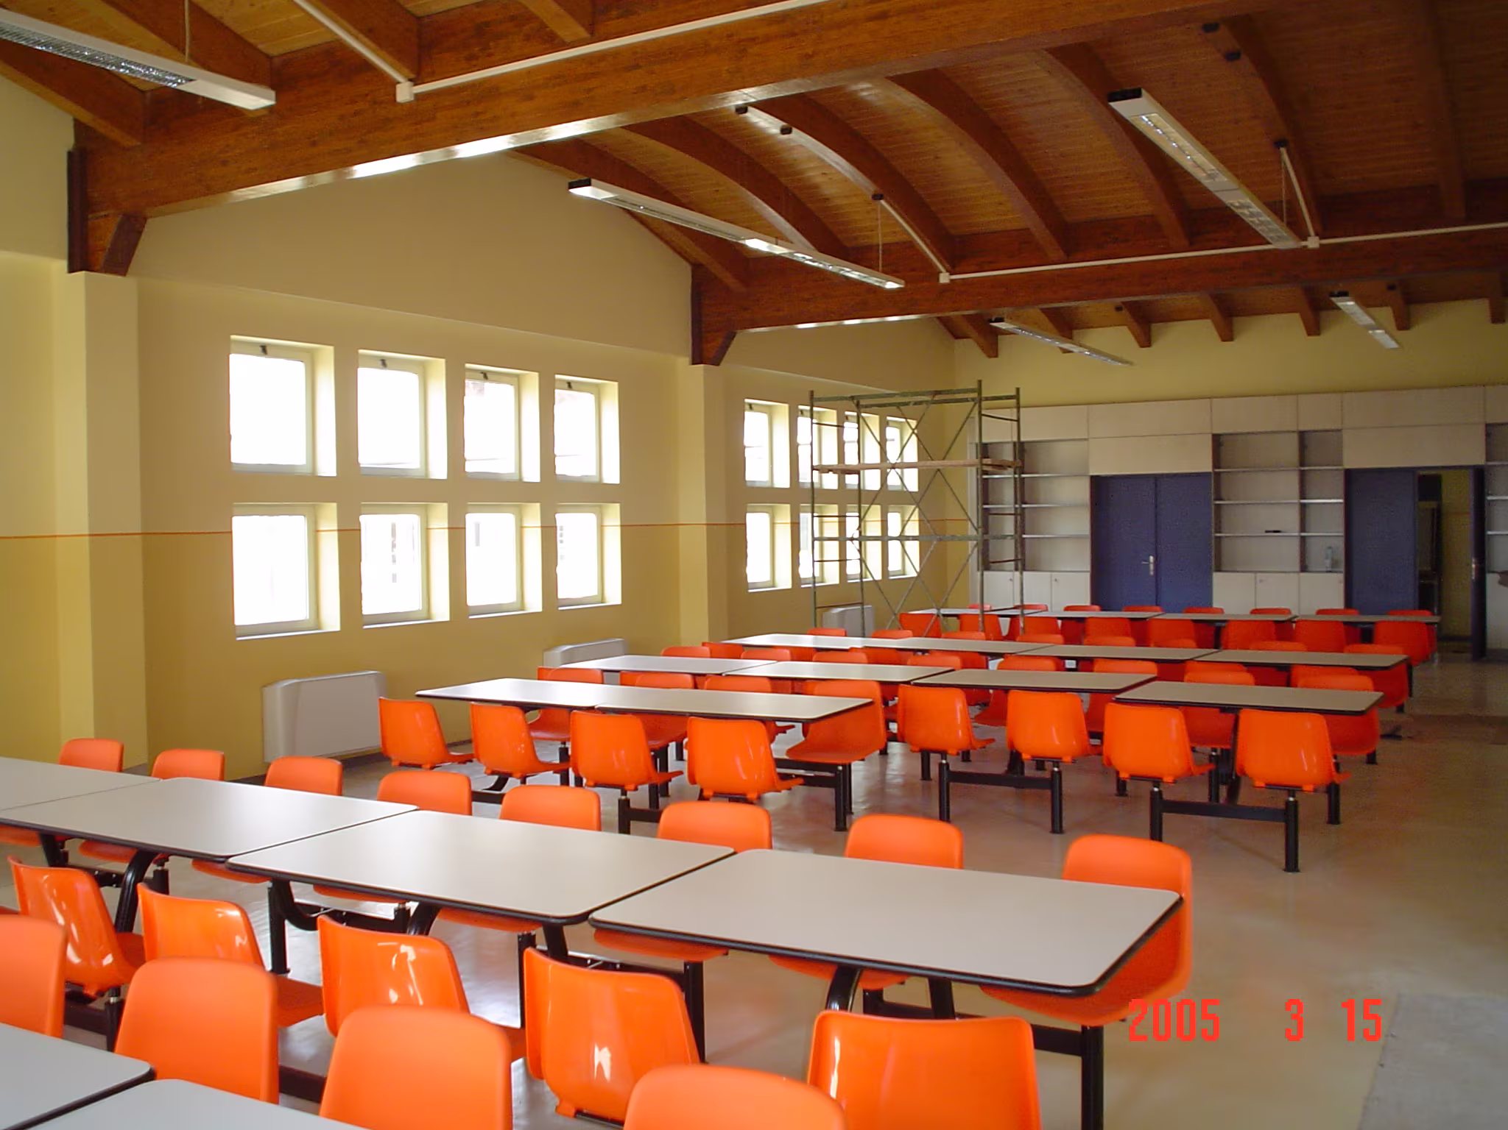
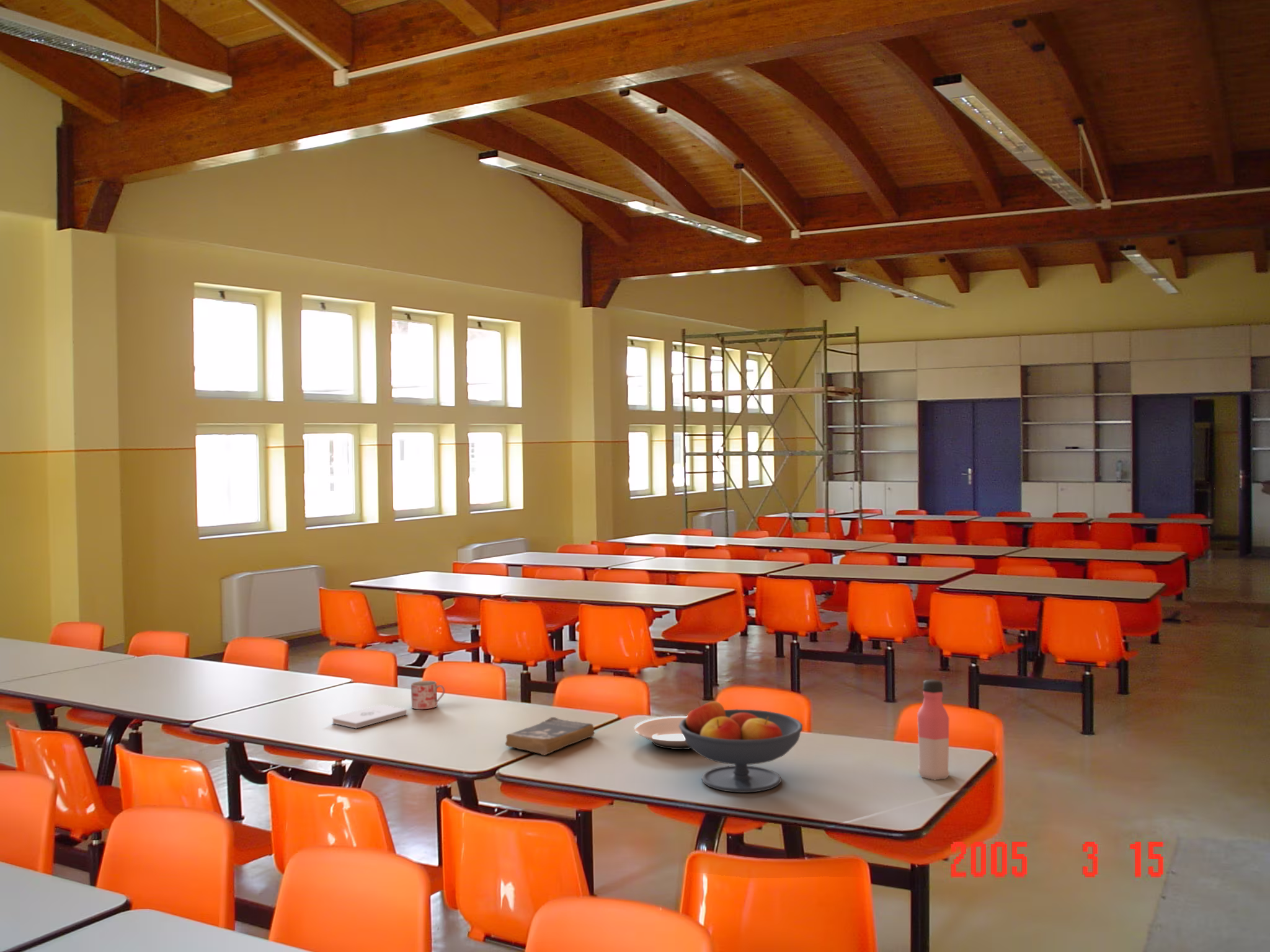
+ book [505,716,595,756]
+ notepad [332,704,407,729]
+ plate [633,715,691,750]
+ fruit bowl [679,700,803,793]
+ mug [411,680,445,710]
+ water bottle [917,679,950,781]
